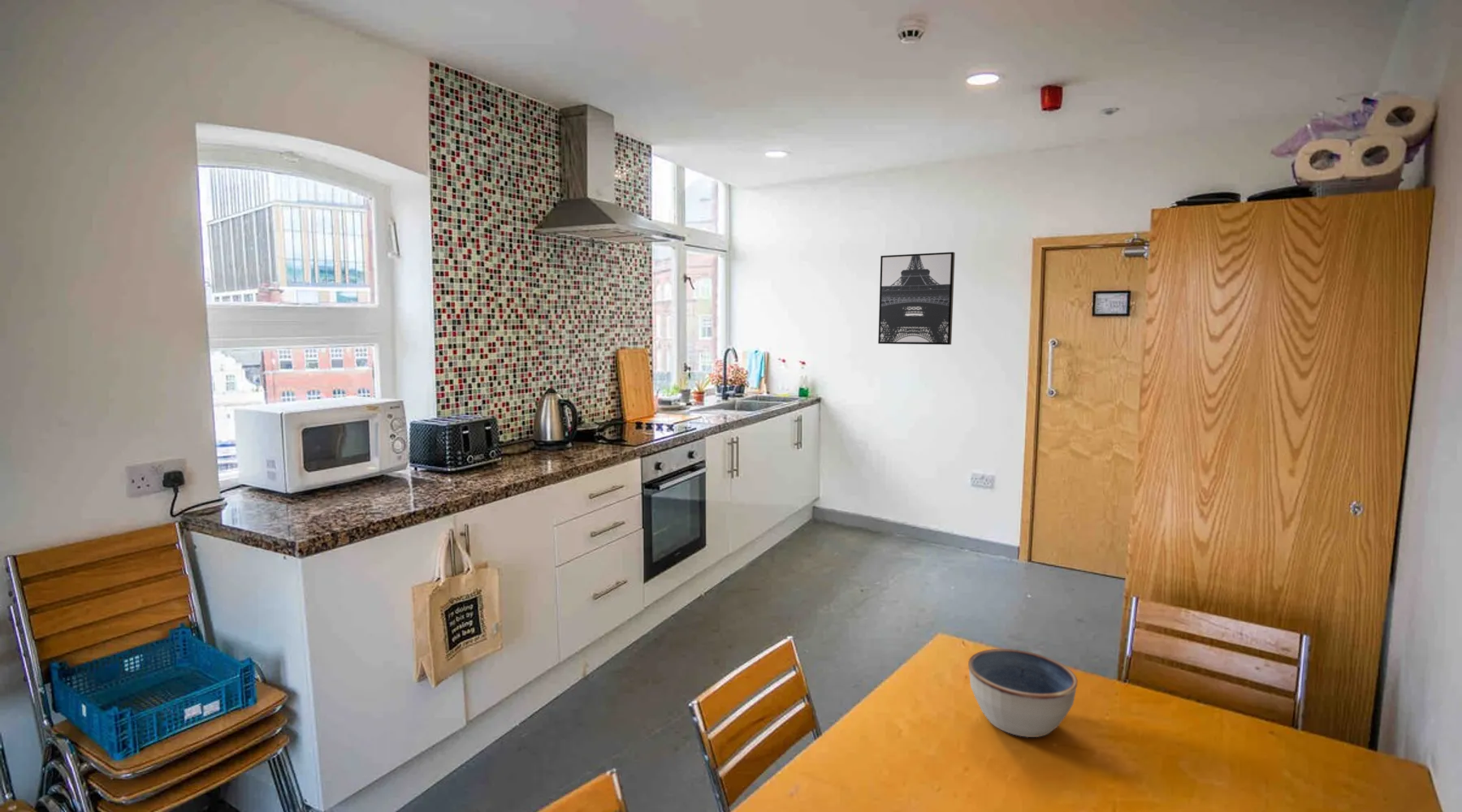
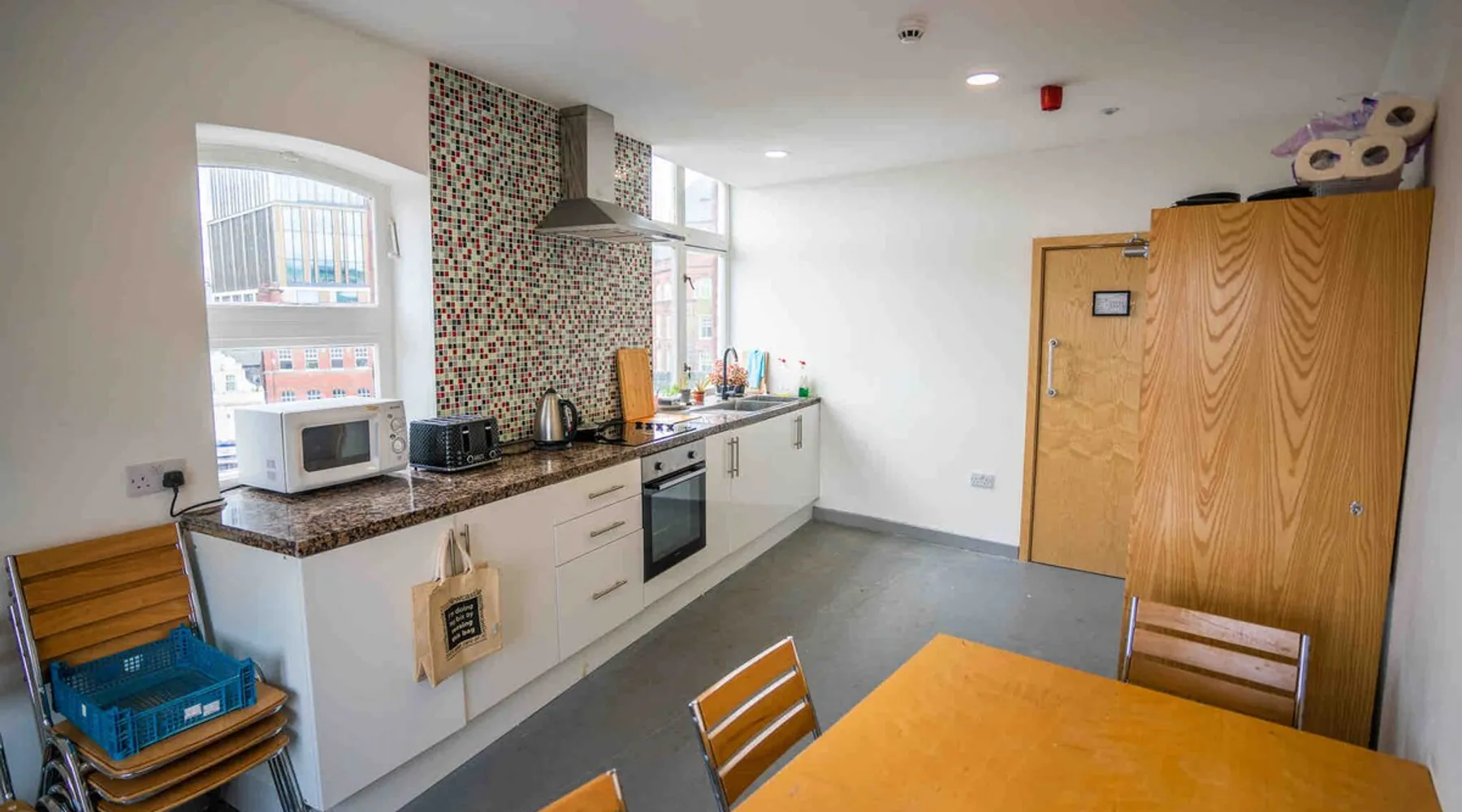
- bowl [967,648,1078,738]
- wall art [877,251,956,345]
